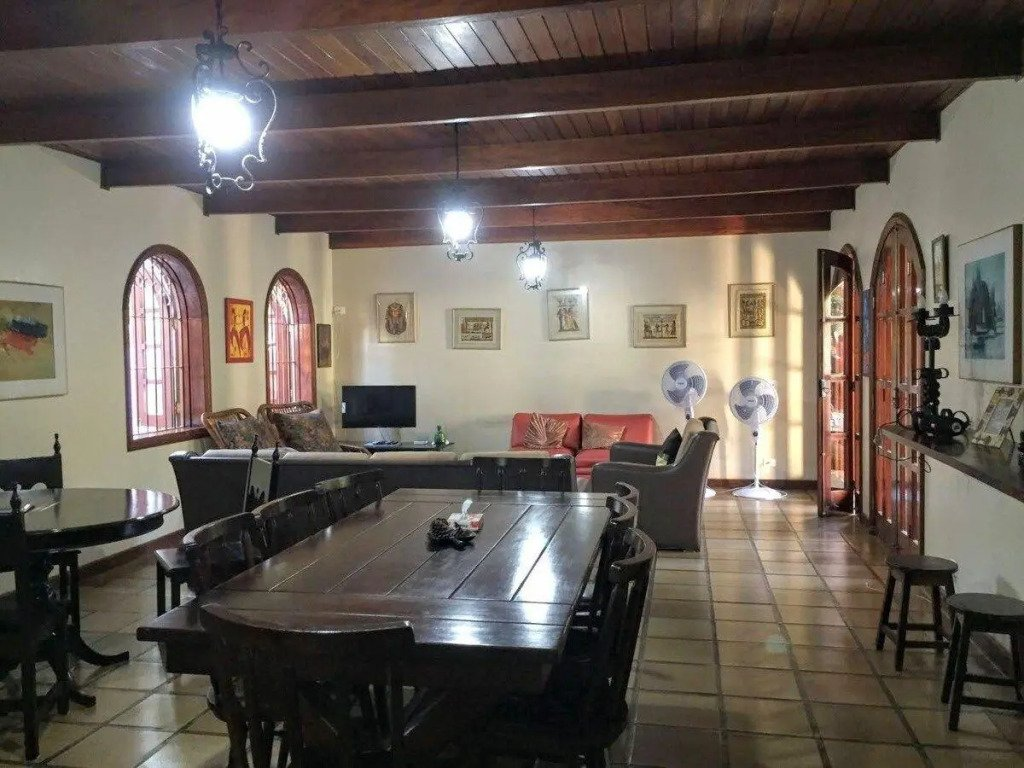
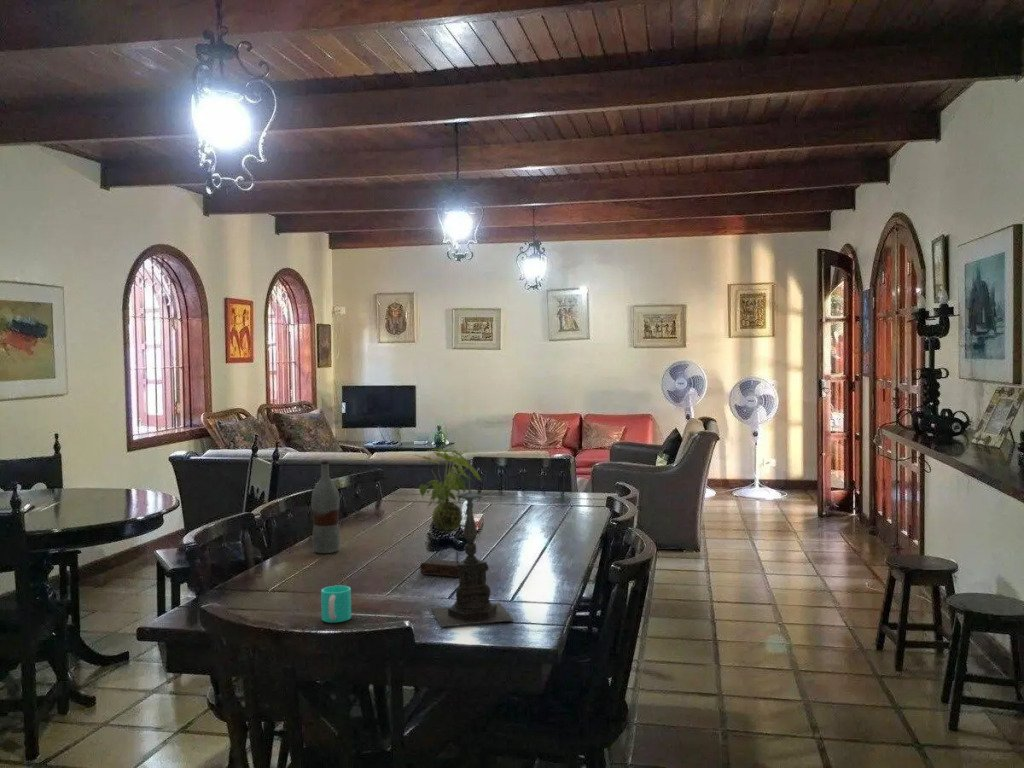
+ cup [320,585,352,624]
+ candle holder [430,473,515,628]
+ bottle [310,460,341,554]
+ plant [412,448,483,578]
